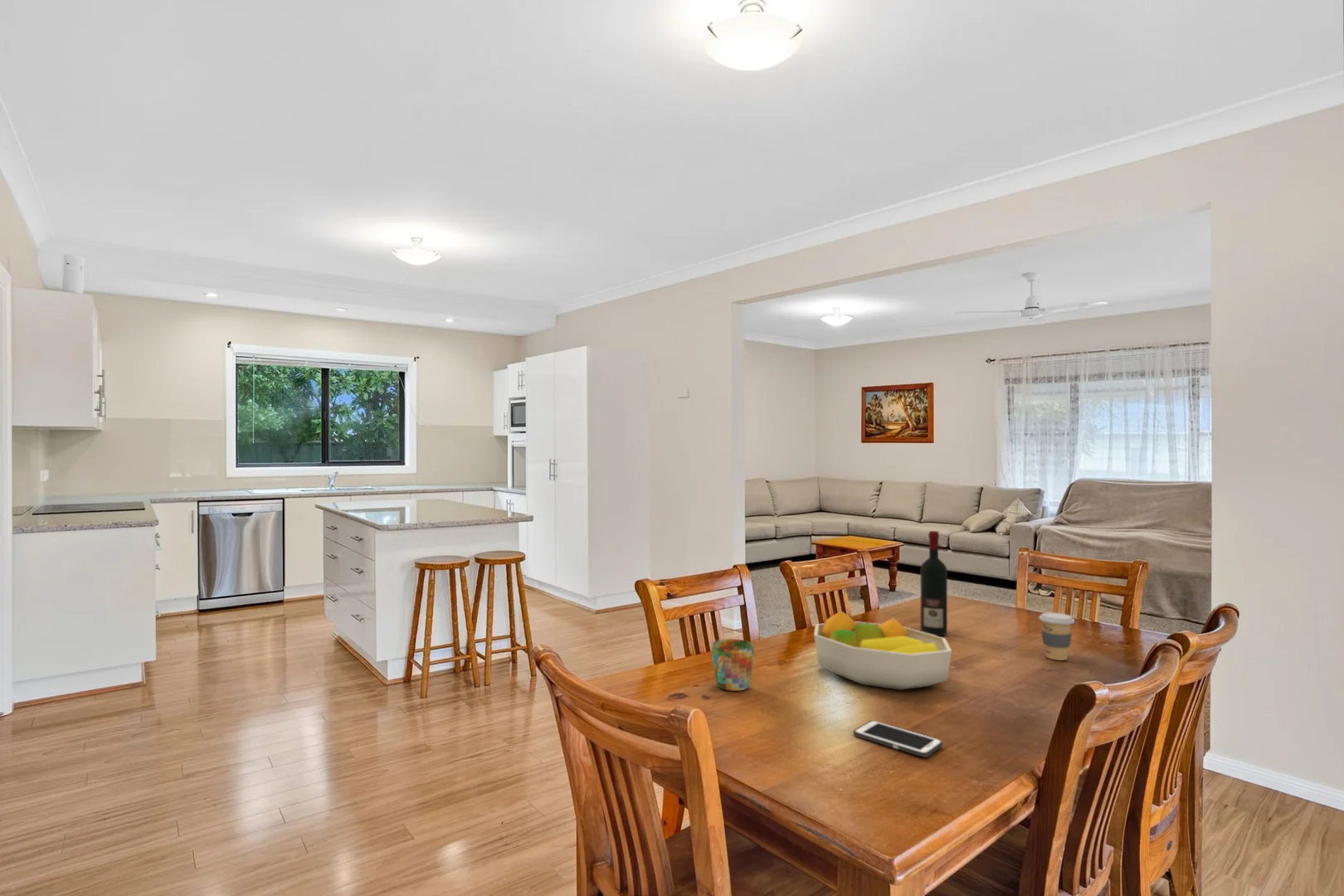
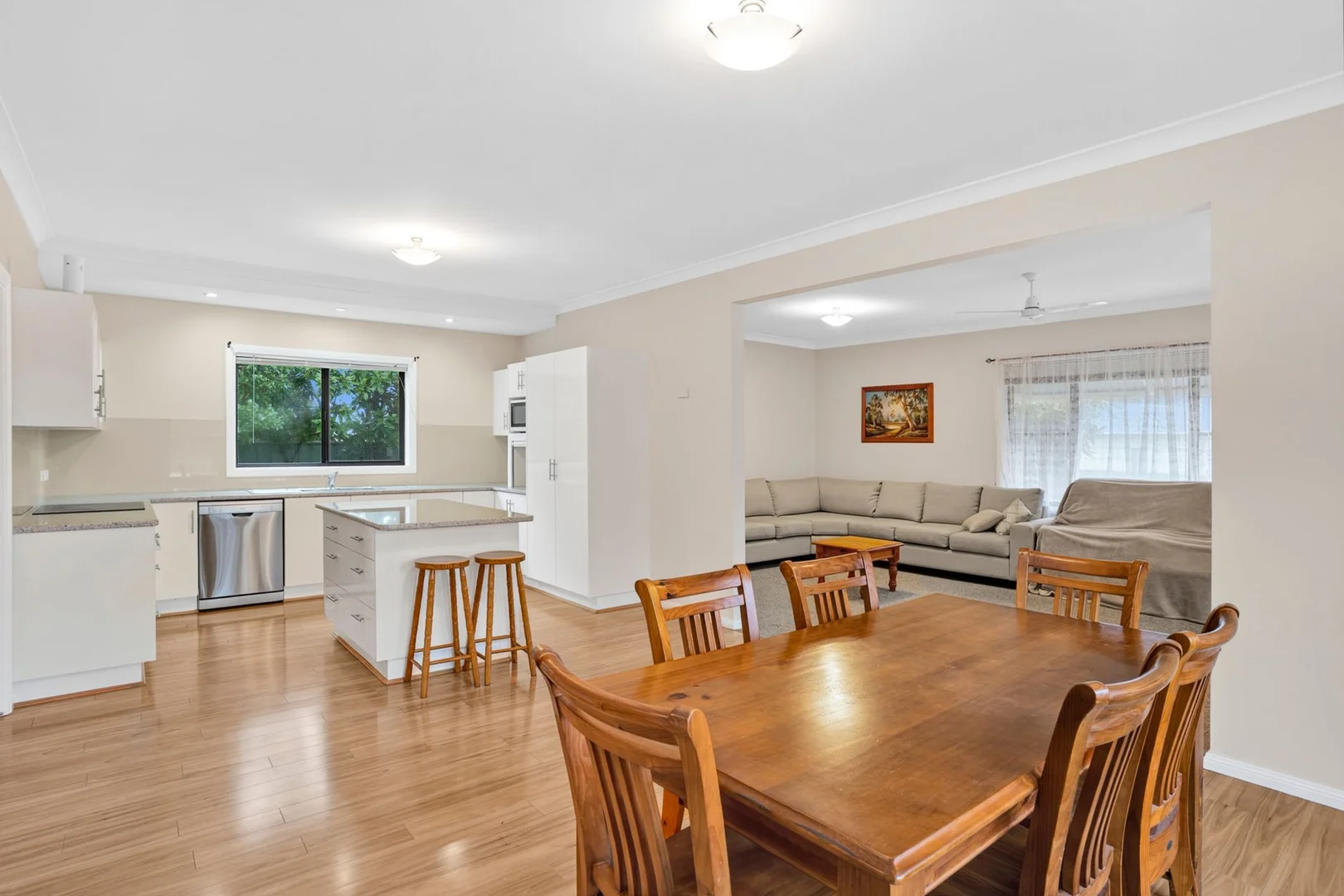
- mug [711,638,754,692]
- alcohol [920,530,948,636]
- cell phone [853,719,943,758]
- coffee cup [1038,611,1075,661]
- fruit bowl [813,611,952,691]
